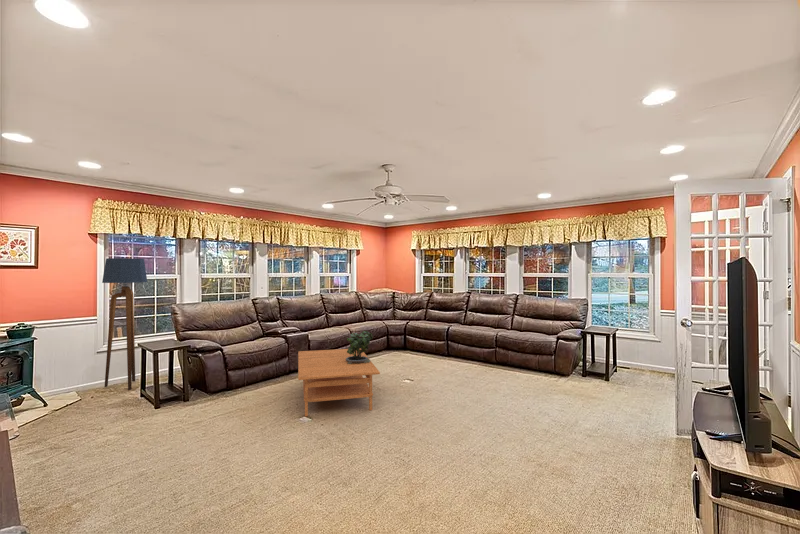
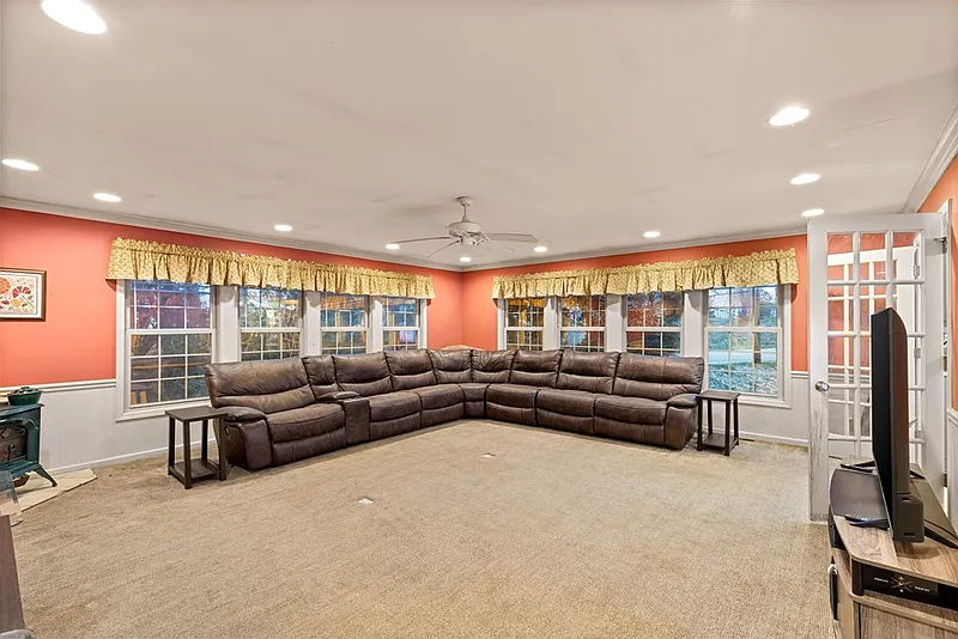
- potted plant [346,328,374,364]
- coffee table [297,348,381,417]
- floor lamp [101,257,148,391]
